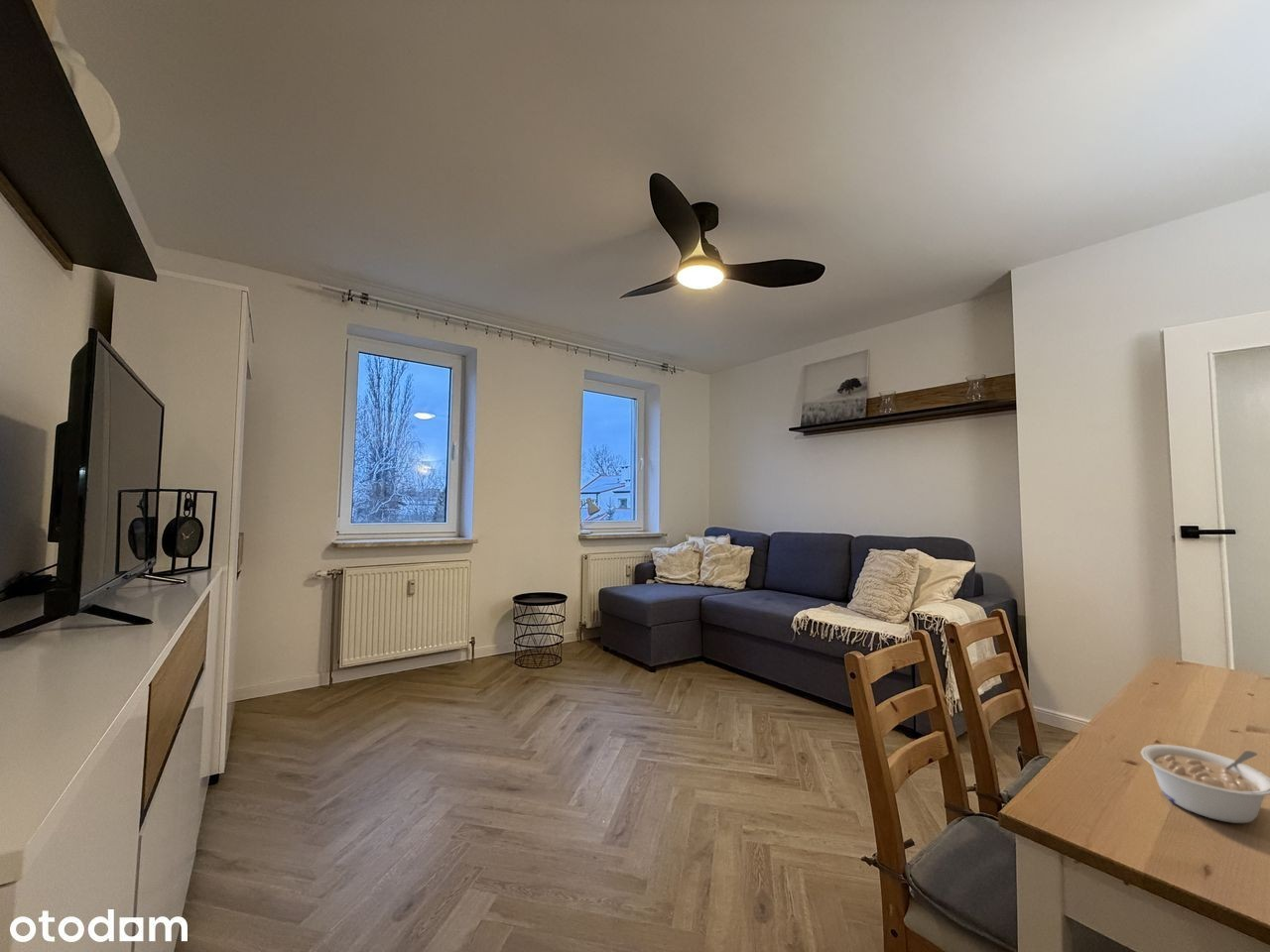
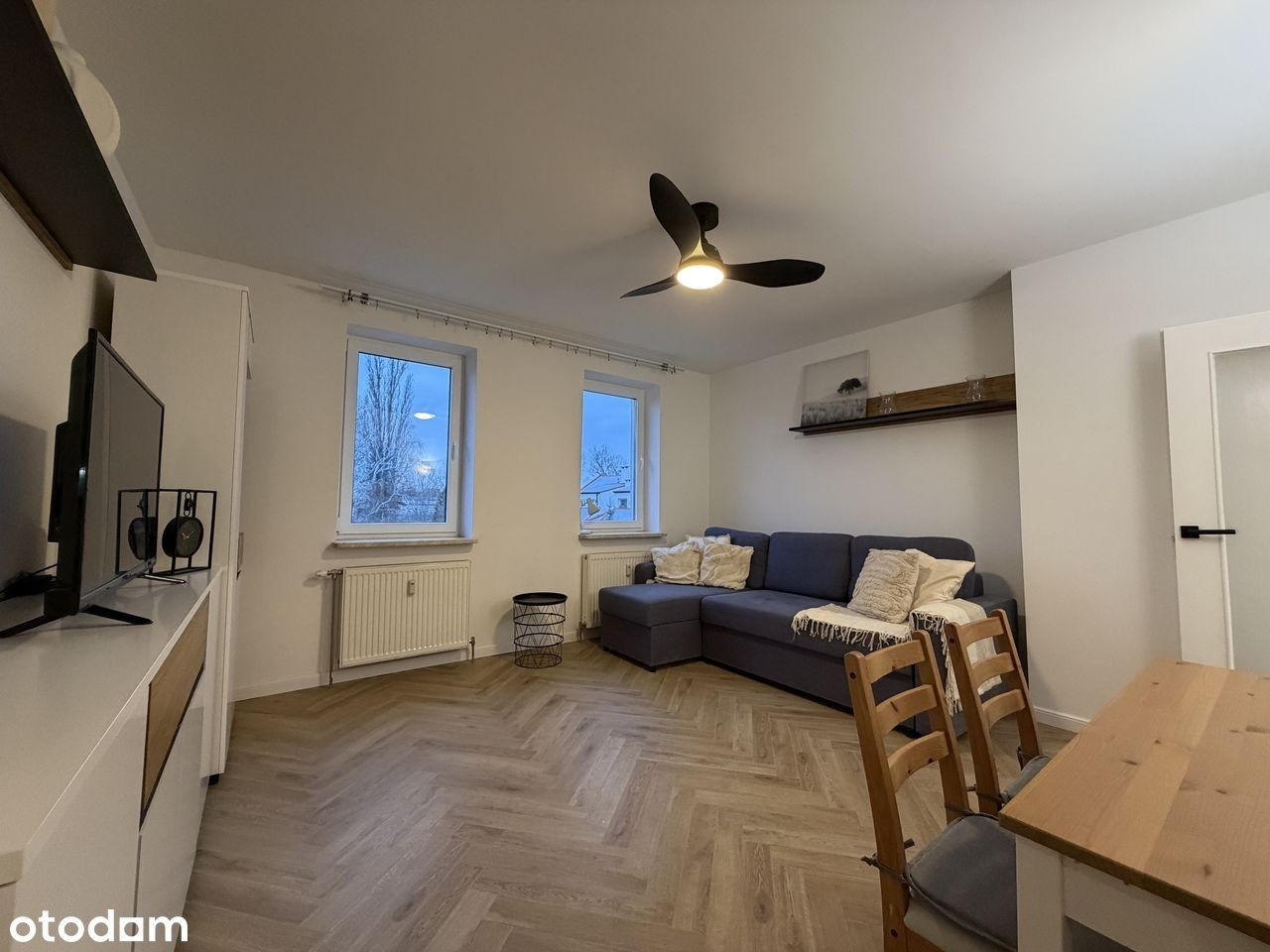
- legume [1140,744,1270,824]
